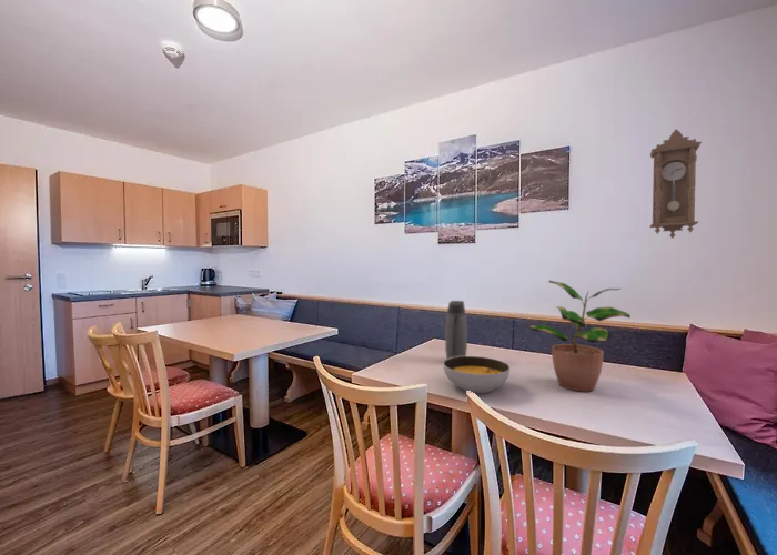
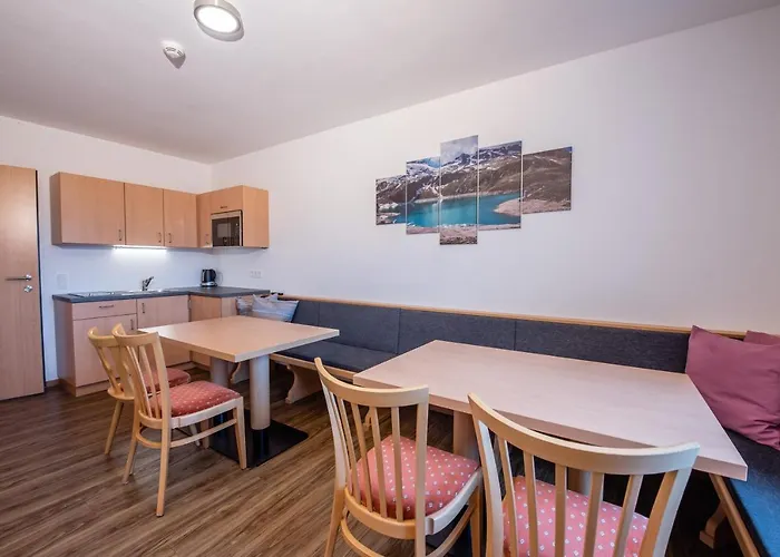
- soup bowl [442,355,511,394]
- water bottle [444,300,468,360]
- pendulum clock [649,129,703,240]
- potted plant [528,280,632,393]
